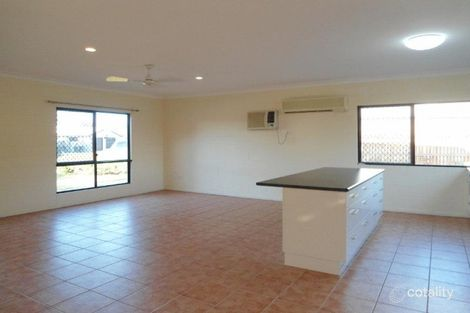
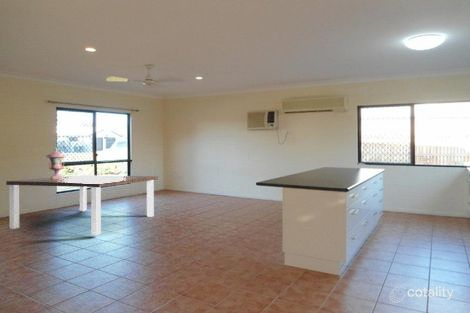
+ decorative urn [45,147,68,179]
+ dining table [5,174,159,236]
